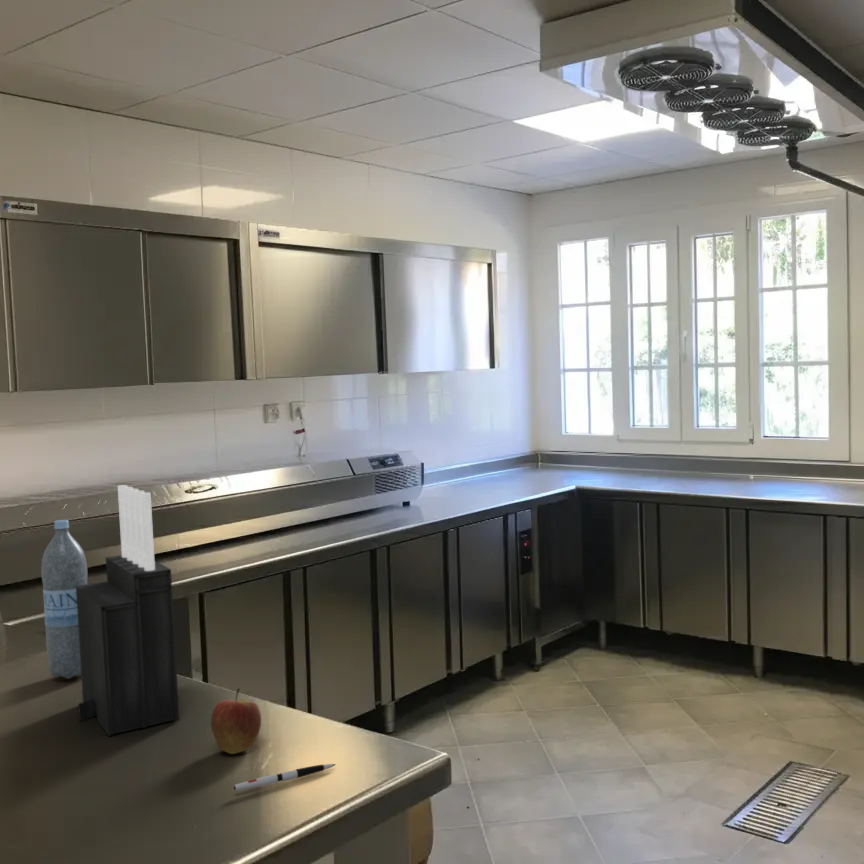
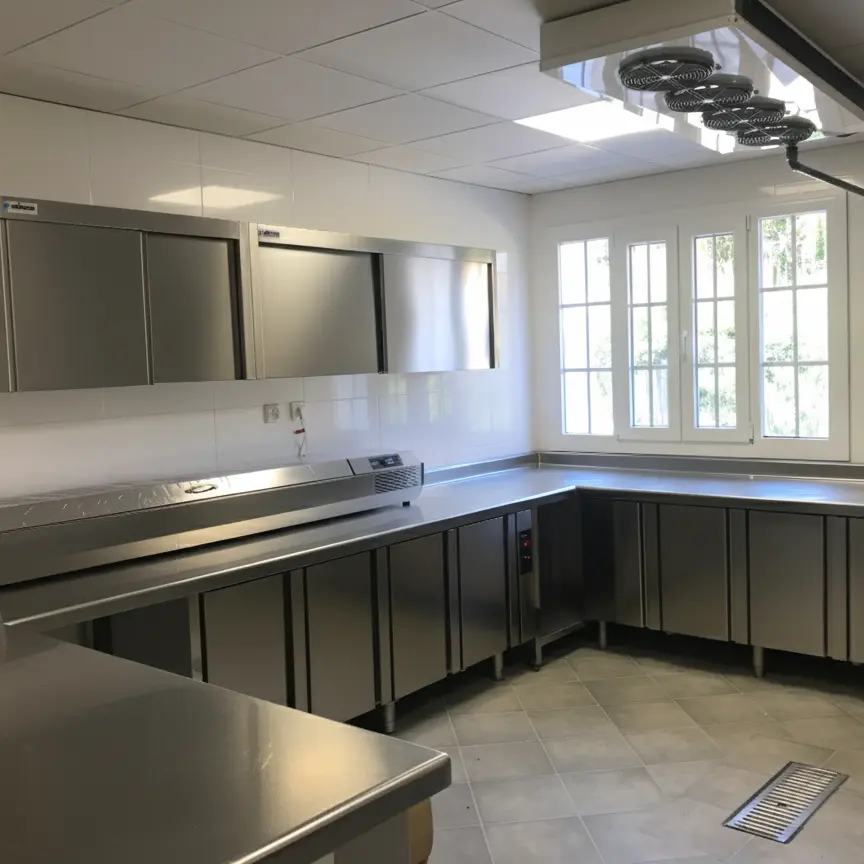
- water bottle [40,519,89,680]
- knife block [76,484,180,737]
- pen [233,763,337,792]
- fruit [210,687,262,755]
